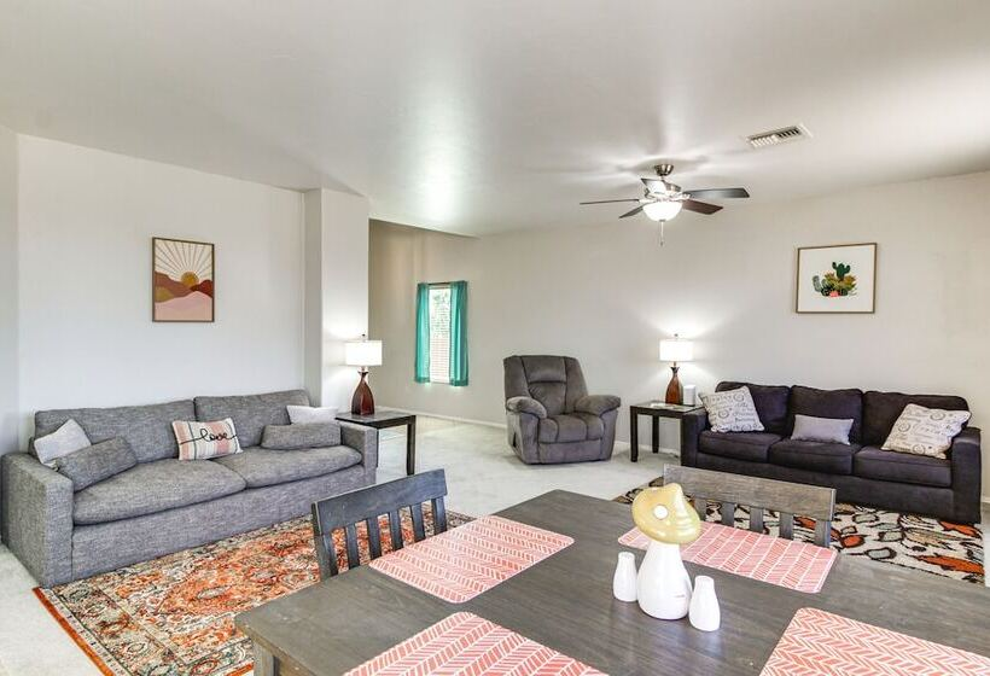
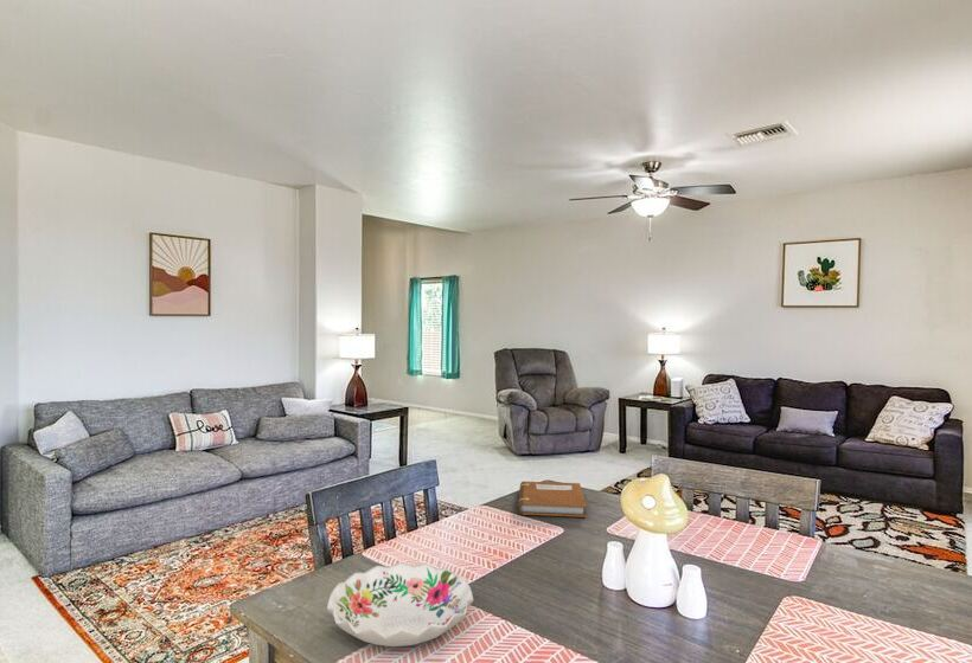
+ decorative bowl [326,561,474,648]
+ notebook [517,481,588,519]
